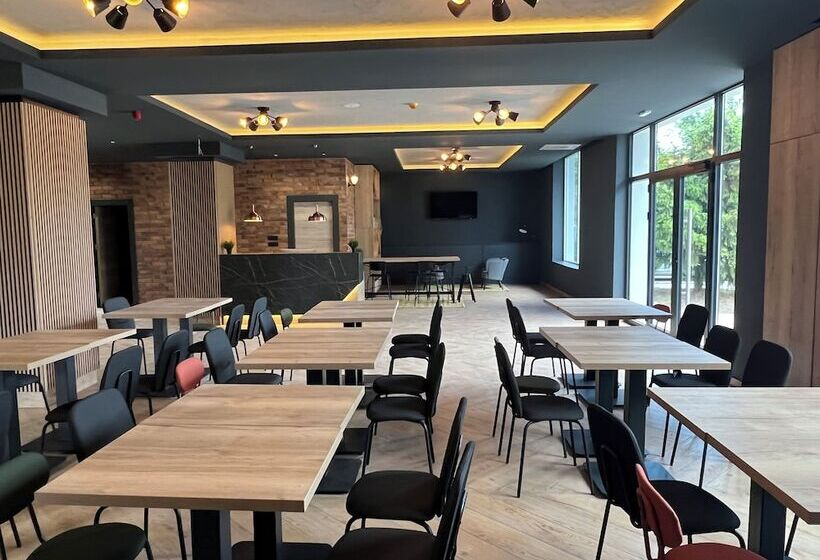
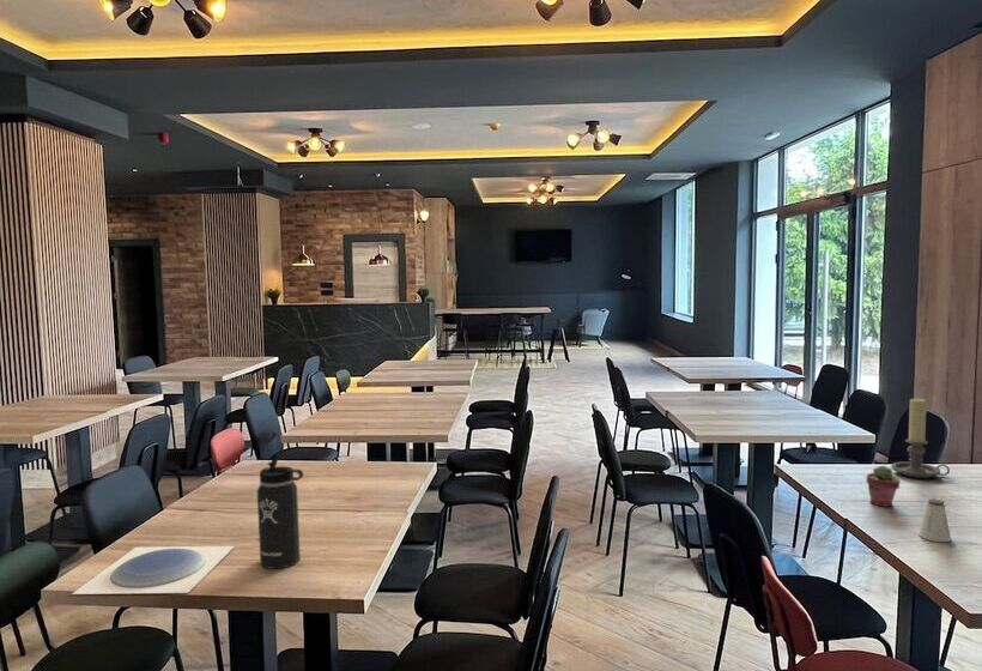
+ potted succulent [866,465,902,508]
+ thermos bottle [256,451,304,570]
+ saltshaker [917,497,952,543]
+ plate [71,545,235,596]
+ candle holder [890,397,951,479]
